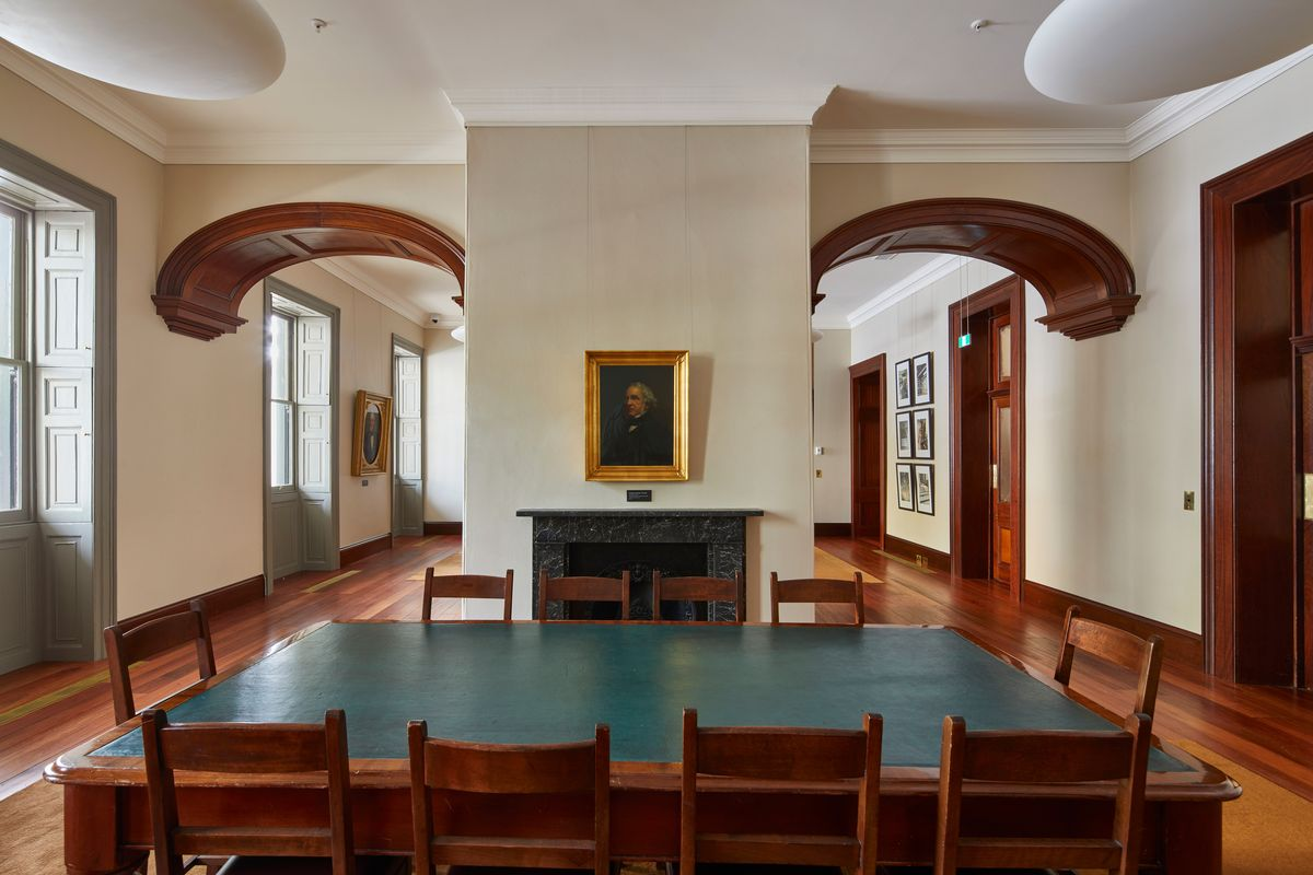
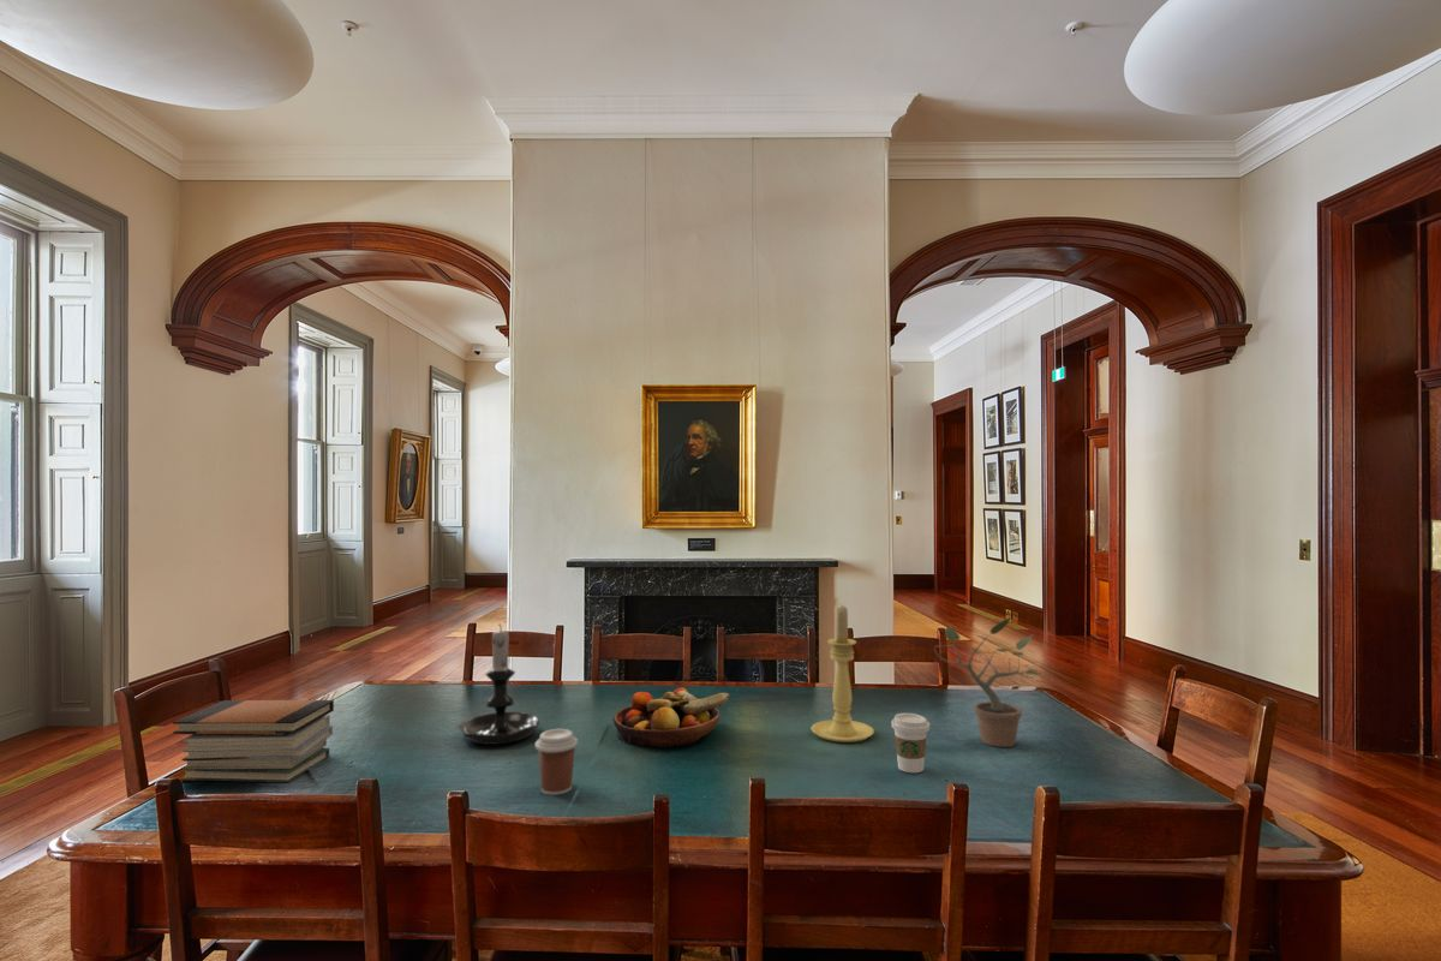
+ book stack [172,699,335,783]
+ coffee cup [534,728,579,796]
+ potted plant [933,614,1042,748]
+ fruit bowl [612,687,731,748]
+ coffee cup [890,712,931,774]
+ candle holder [811,603,875,744]
+ candle holder [455,622,540,746]
